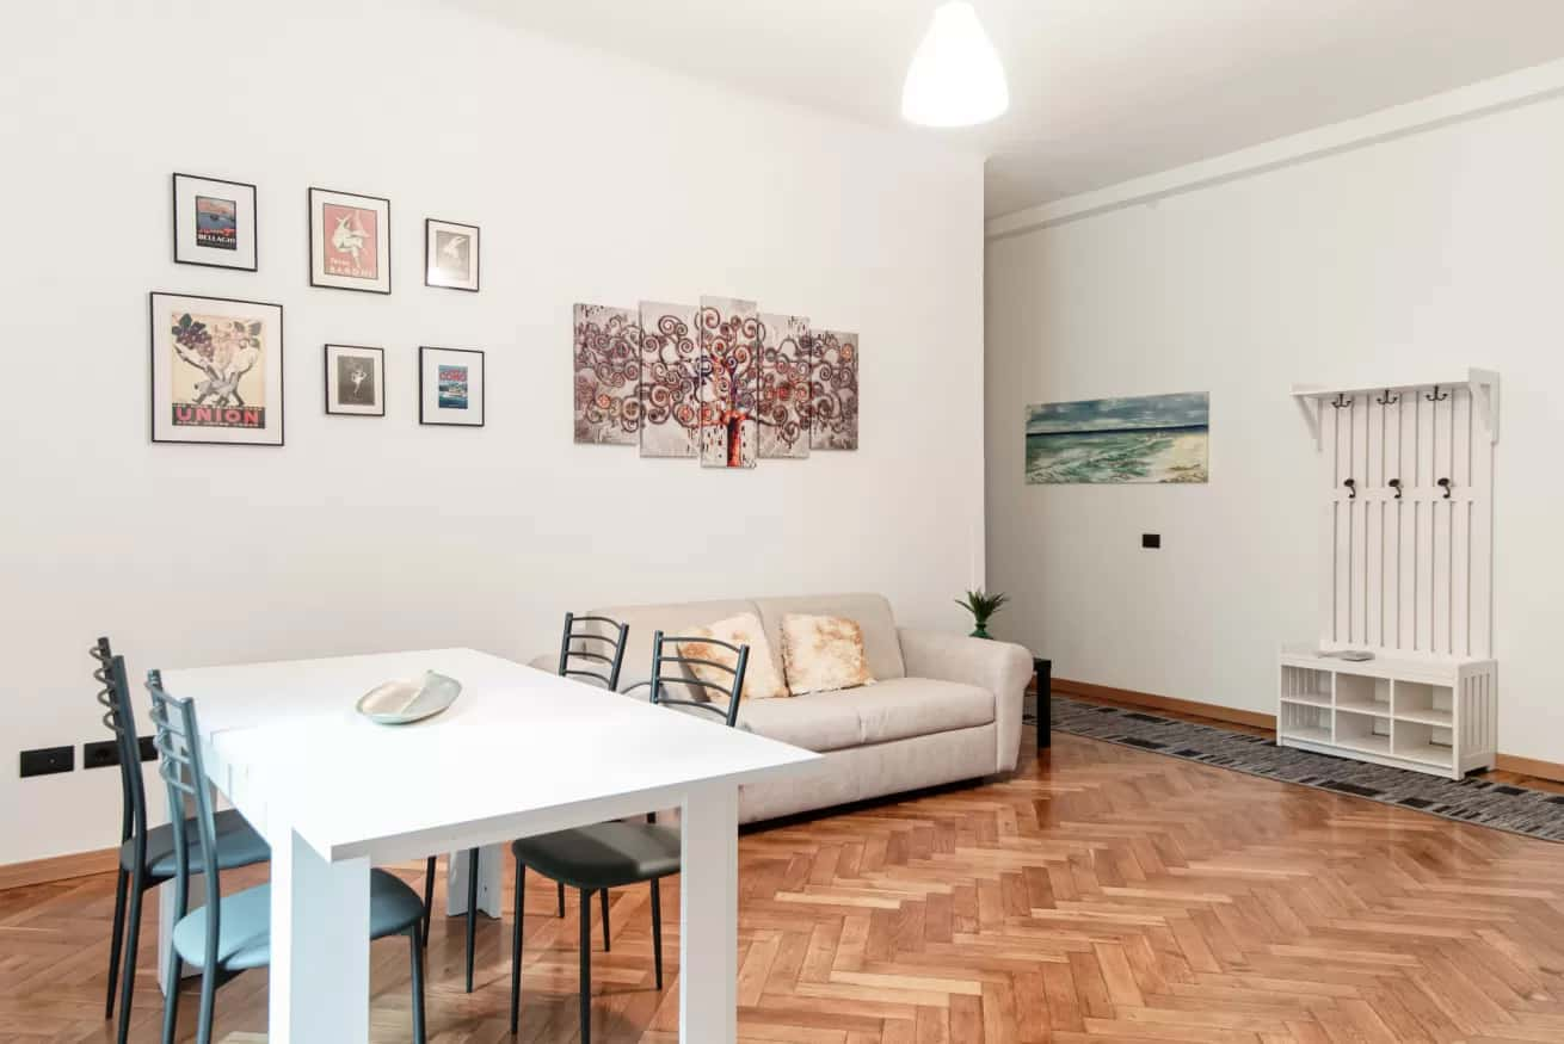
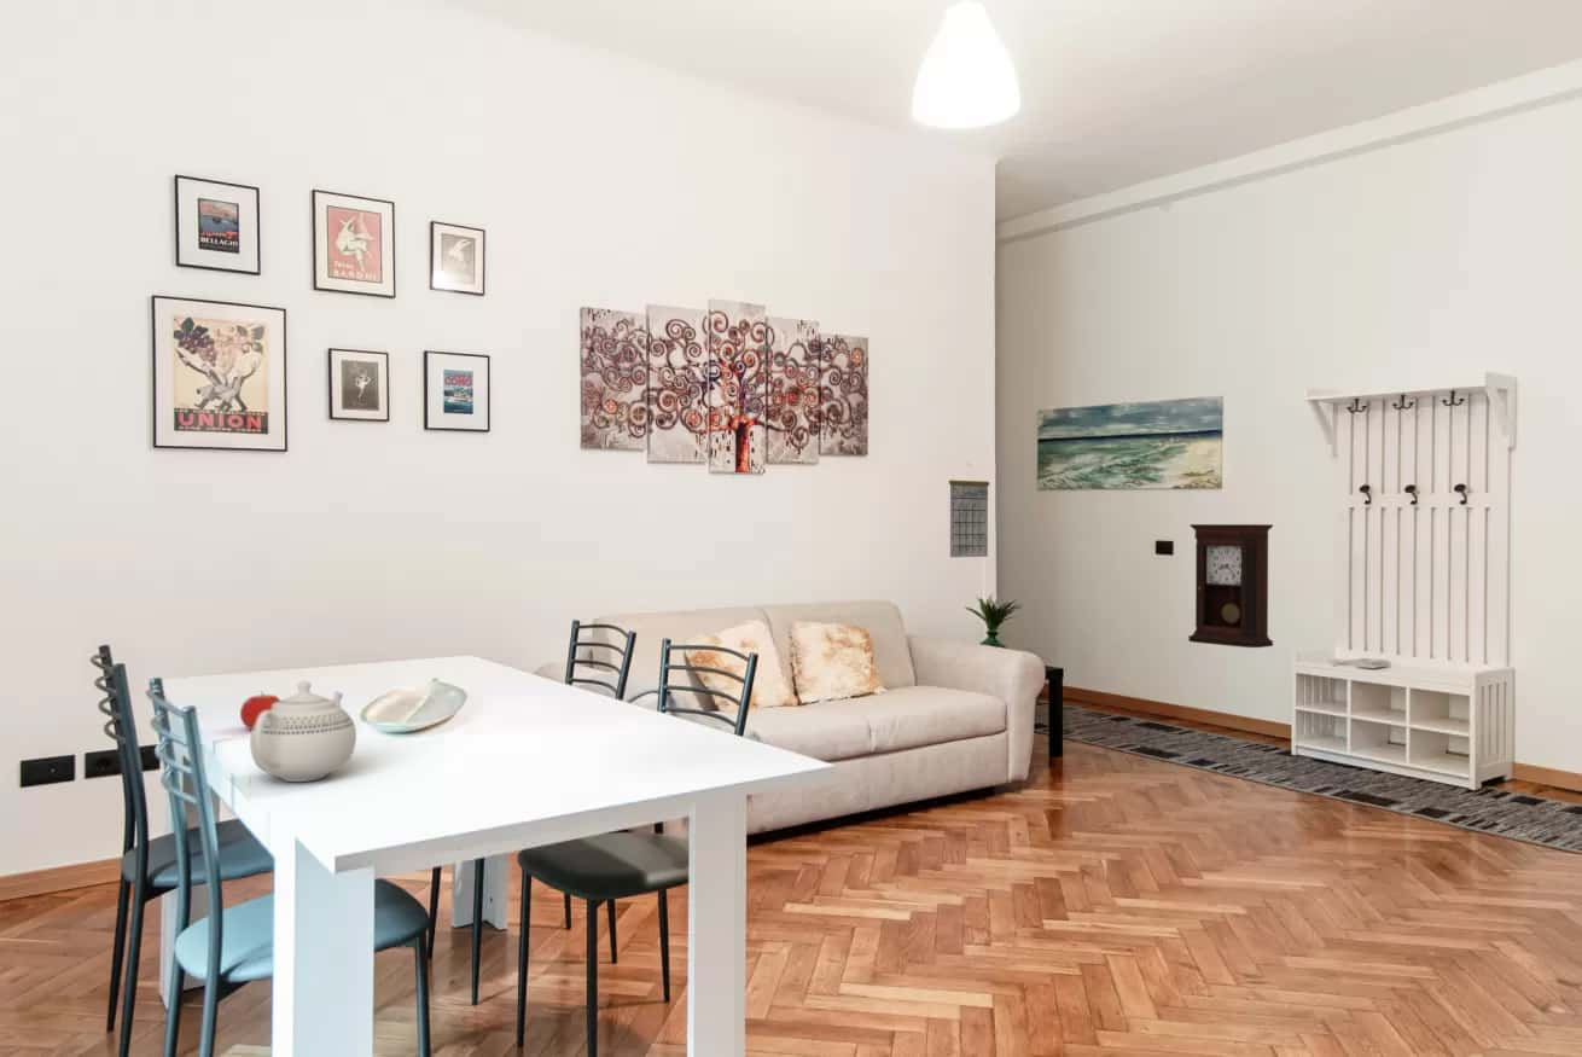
+ calendar [948,461,990,558]
+ pendulum clock [1187,523,1275,649]
+ teapot [249,680,357,783]
+ fruit [239,691,281,731]
